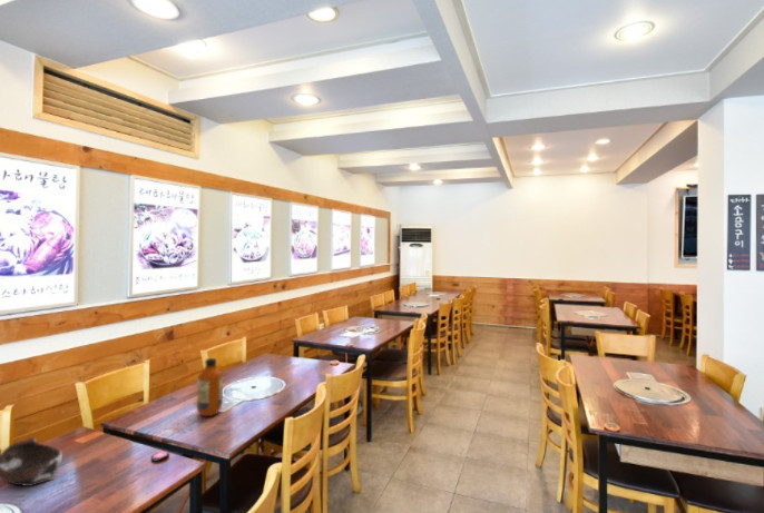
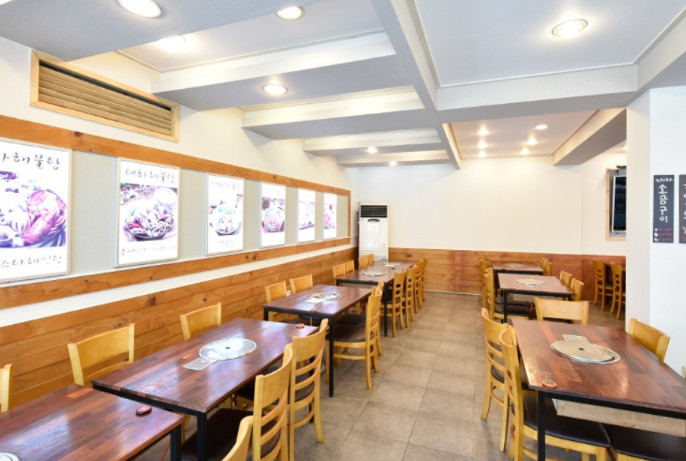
- bottle [196,357,224,417]
- bowl [0,436,63,487]
